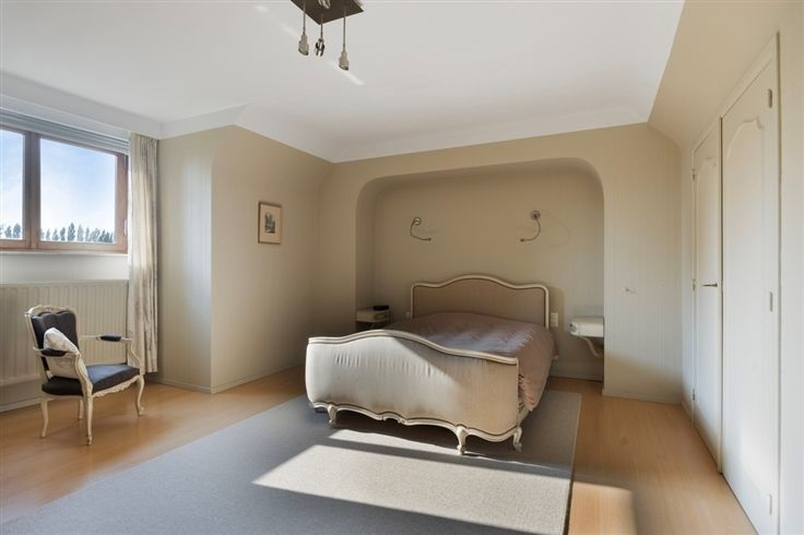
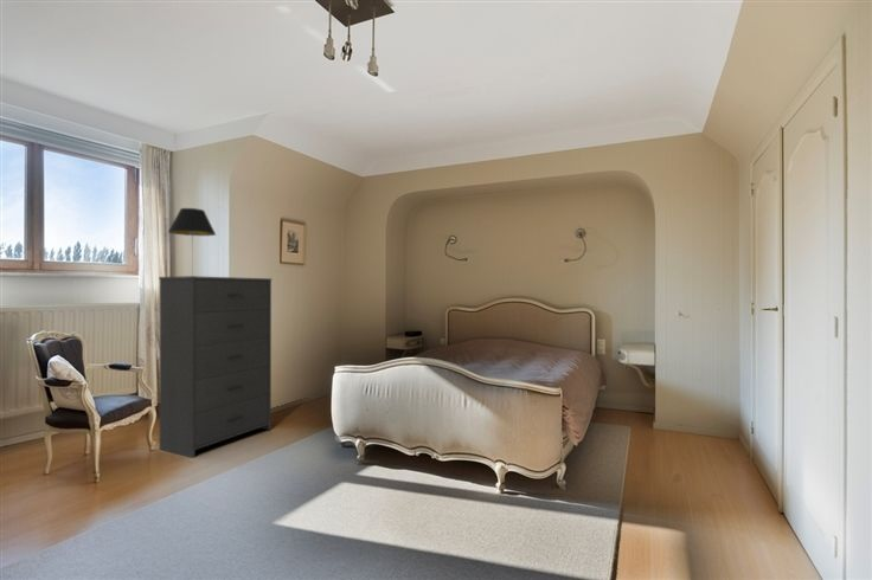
+ dresser [158,275,272,459]
+ table lamp [167,207,217,276]
